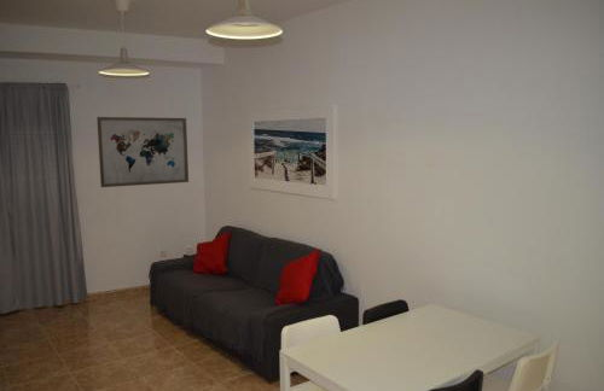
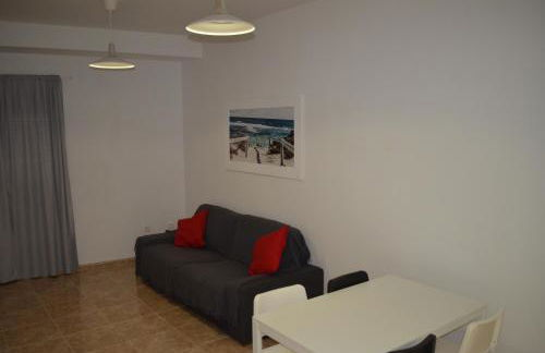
- wall art [95,116,190,188]
